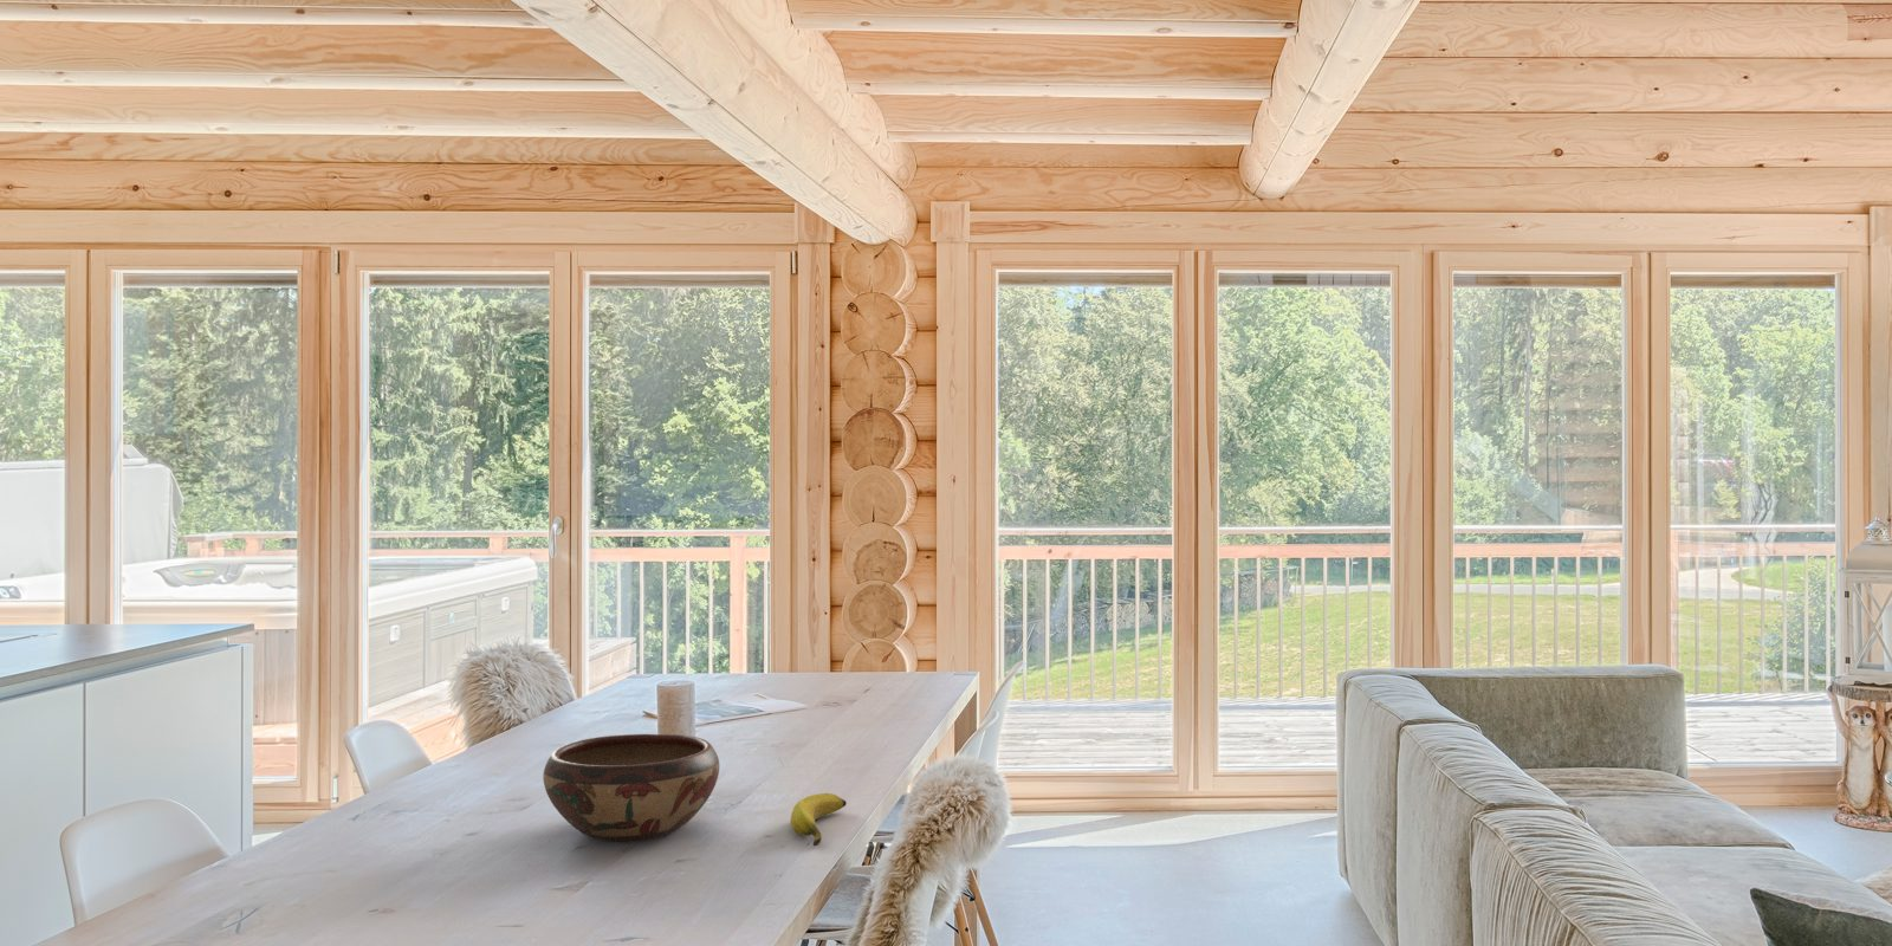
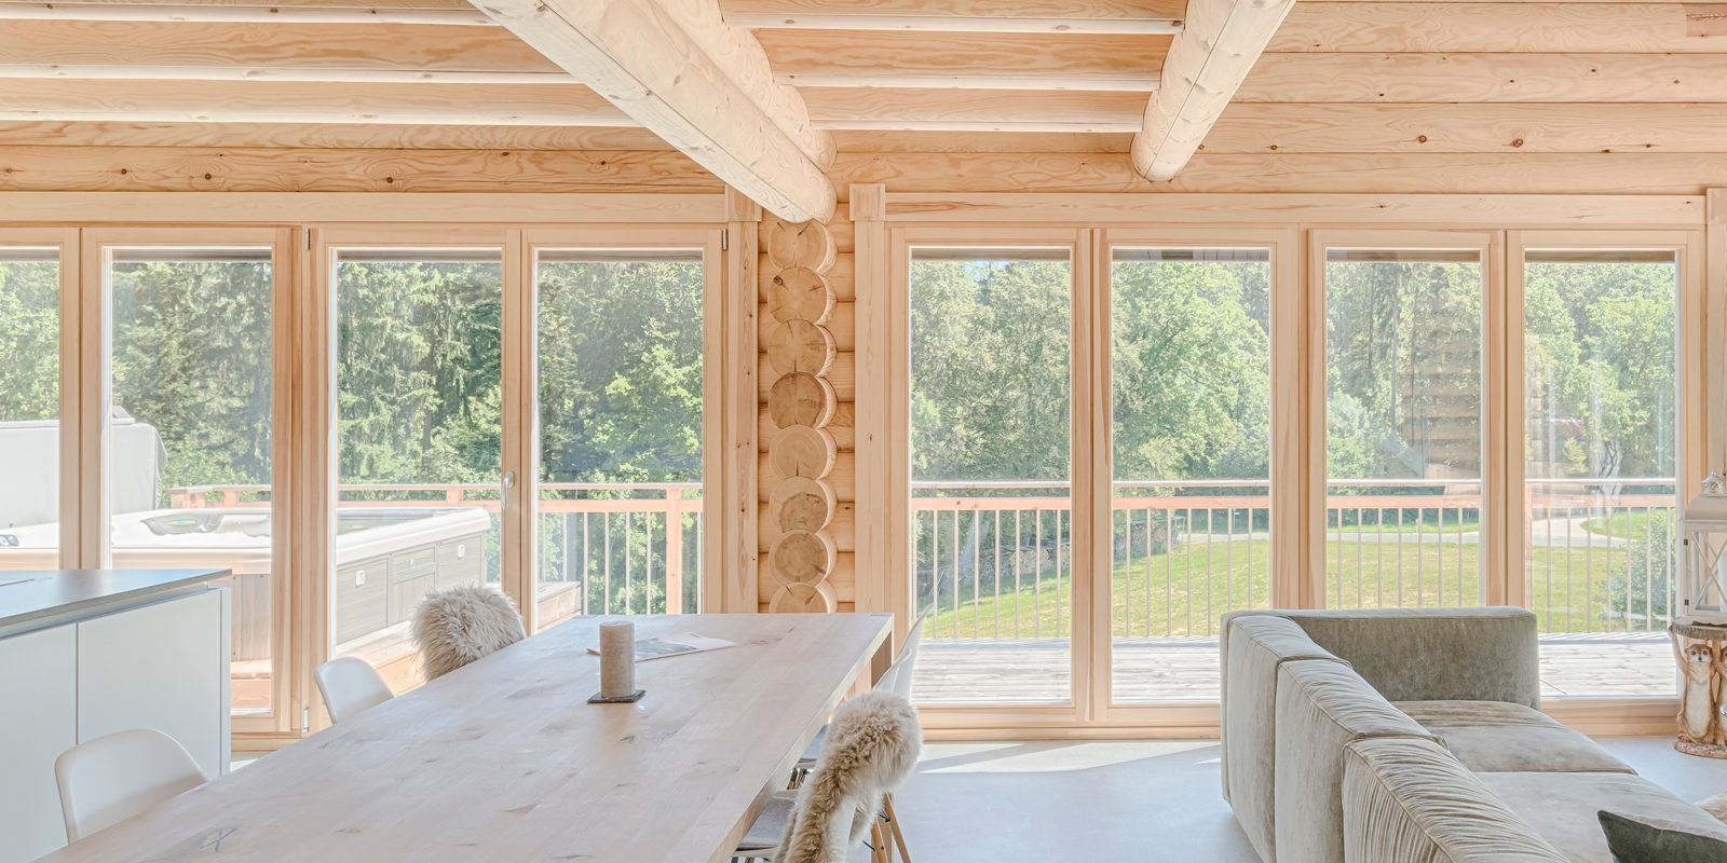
- banana [790,793,848,847]
- decorative bowl [542,734,720,843]
